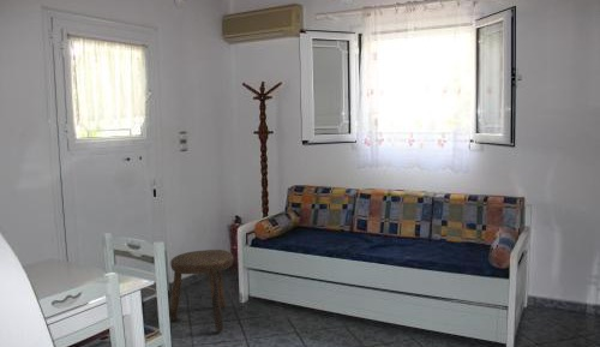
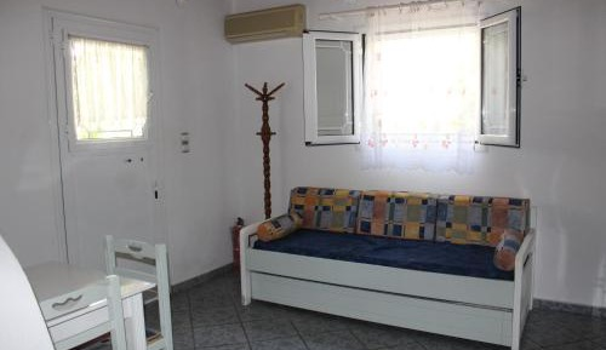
- stool [168,249,234,333]
